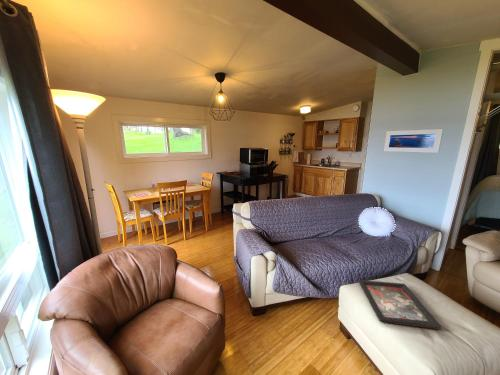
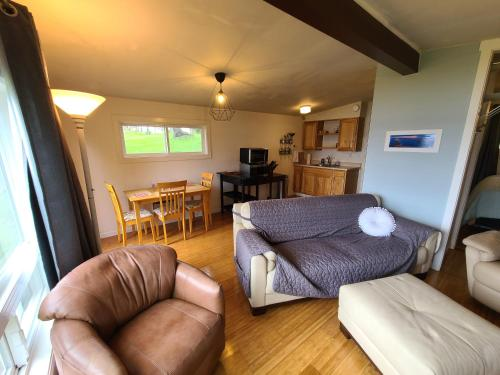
- decorative tray [358,279,442,330]
